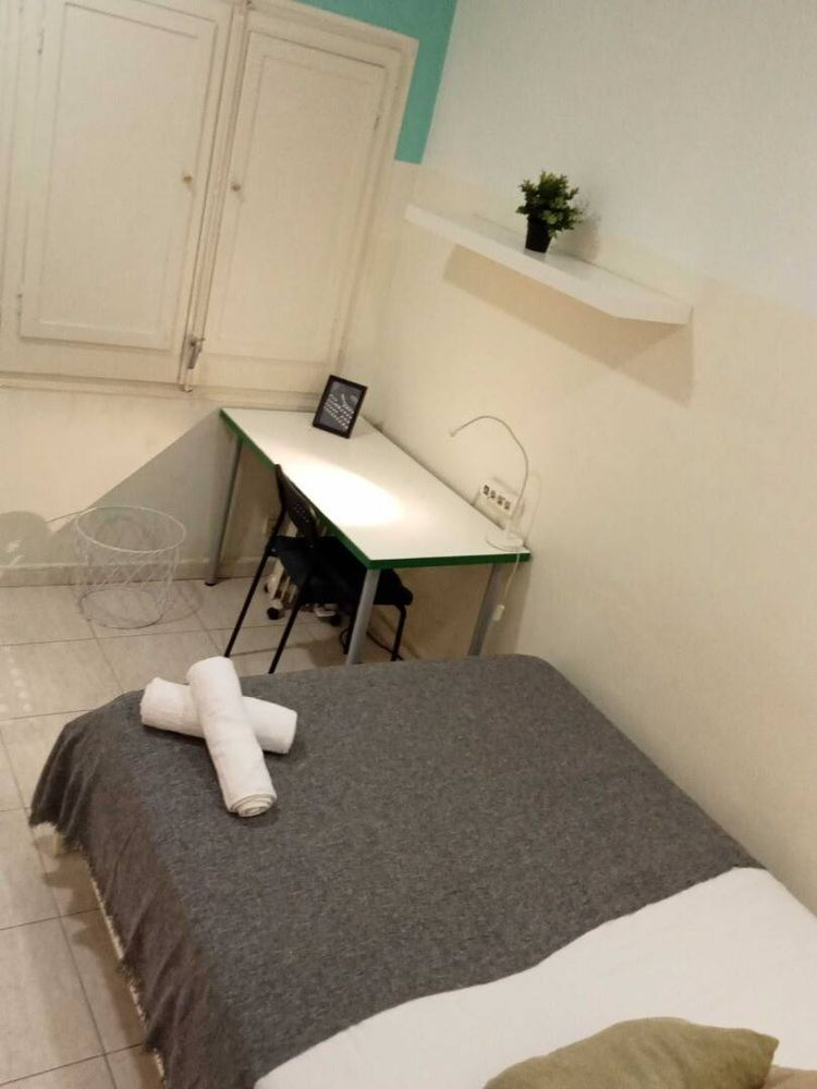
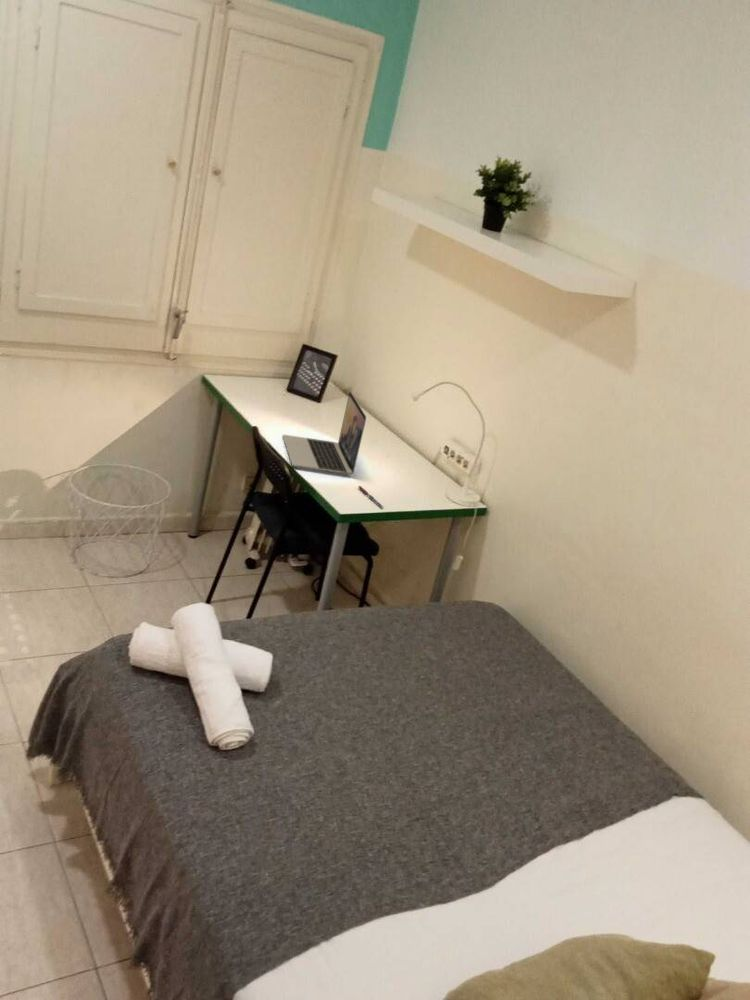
+ pen [358,485,385,509]
+ laptop [281,390,367,475]
